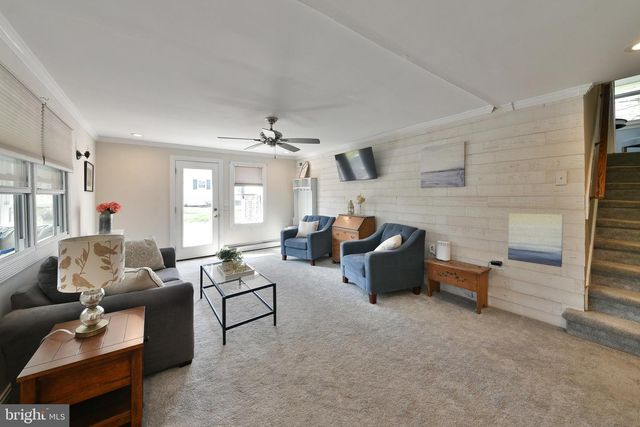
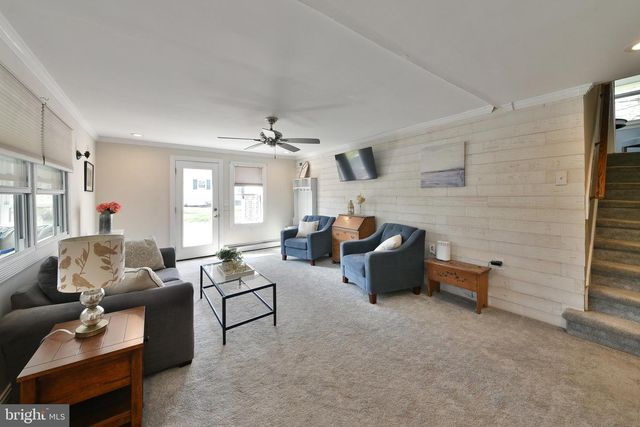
- wall art [507,212,565,268]
